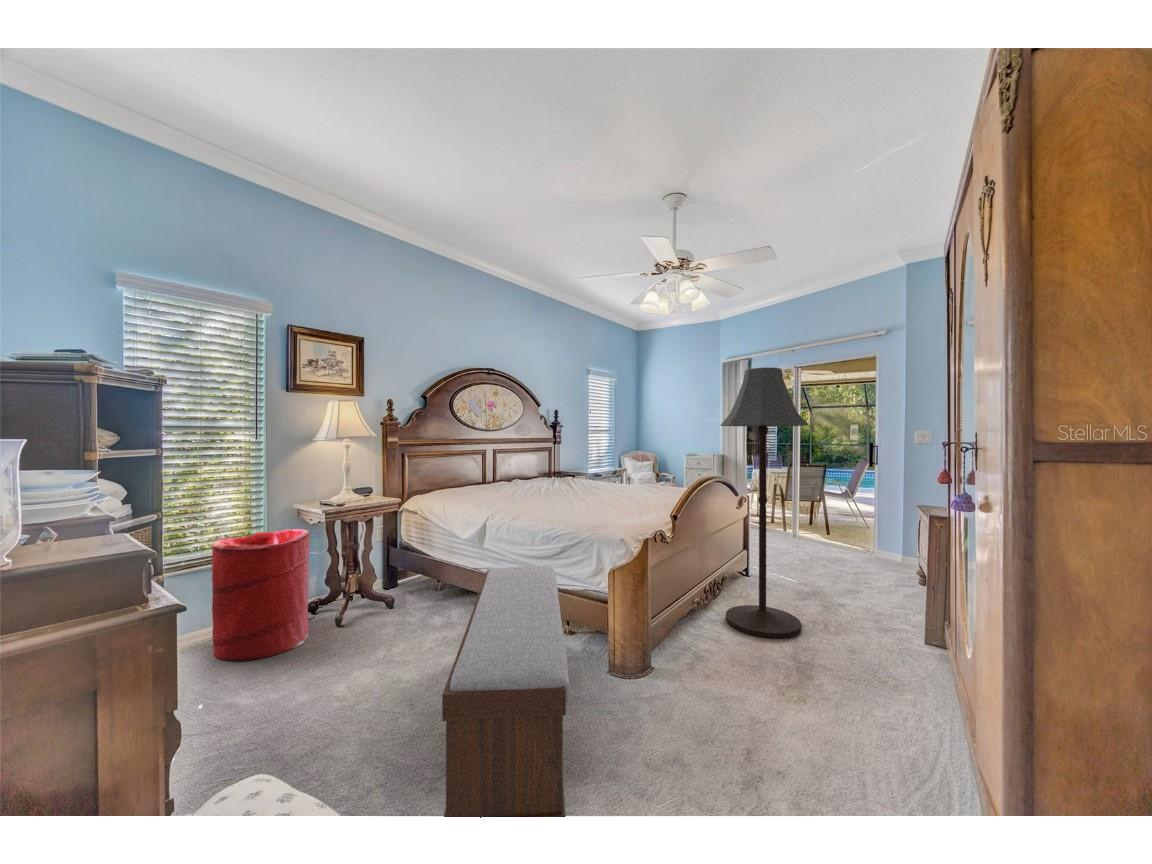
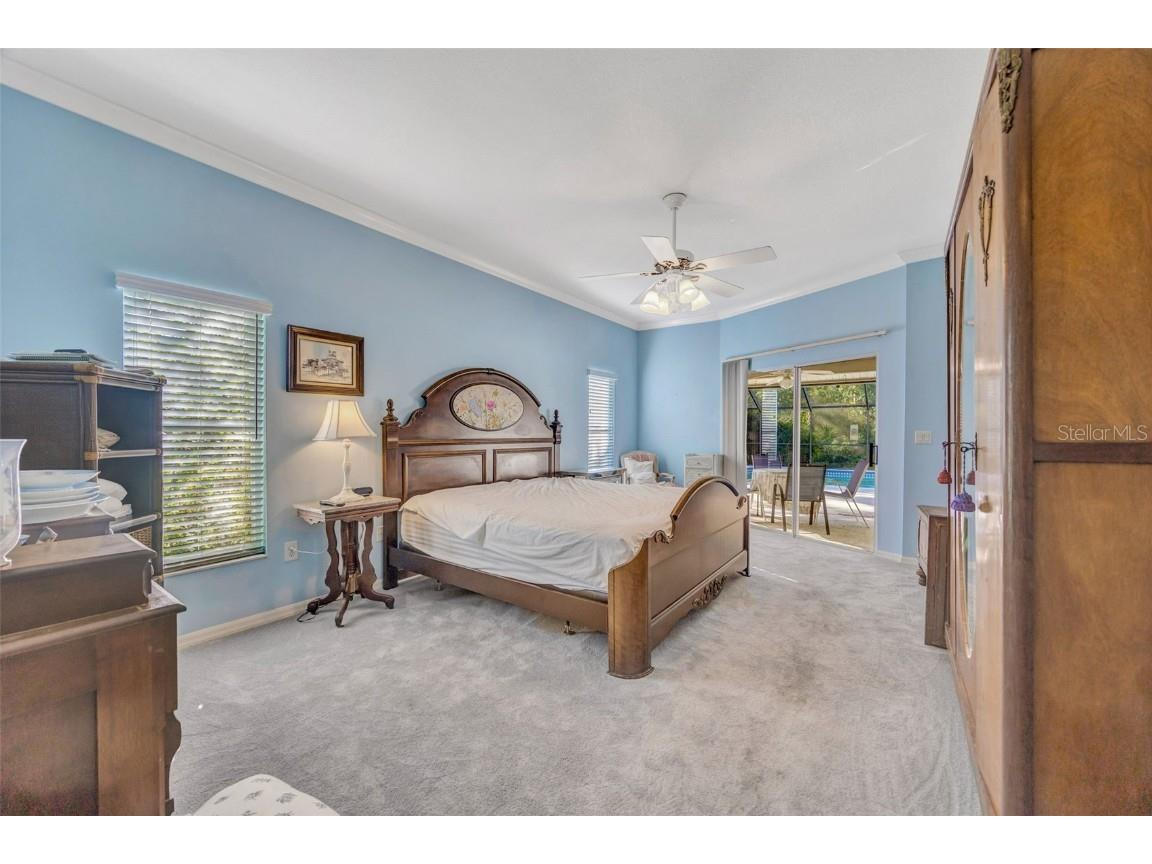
- bench [441,565,570,818]
- floor lamp [719,367,809,639]
- laundry hamper [211,528,311,662]
